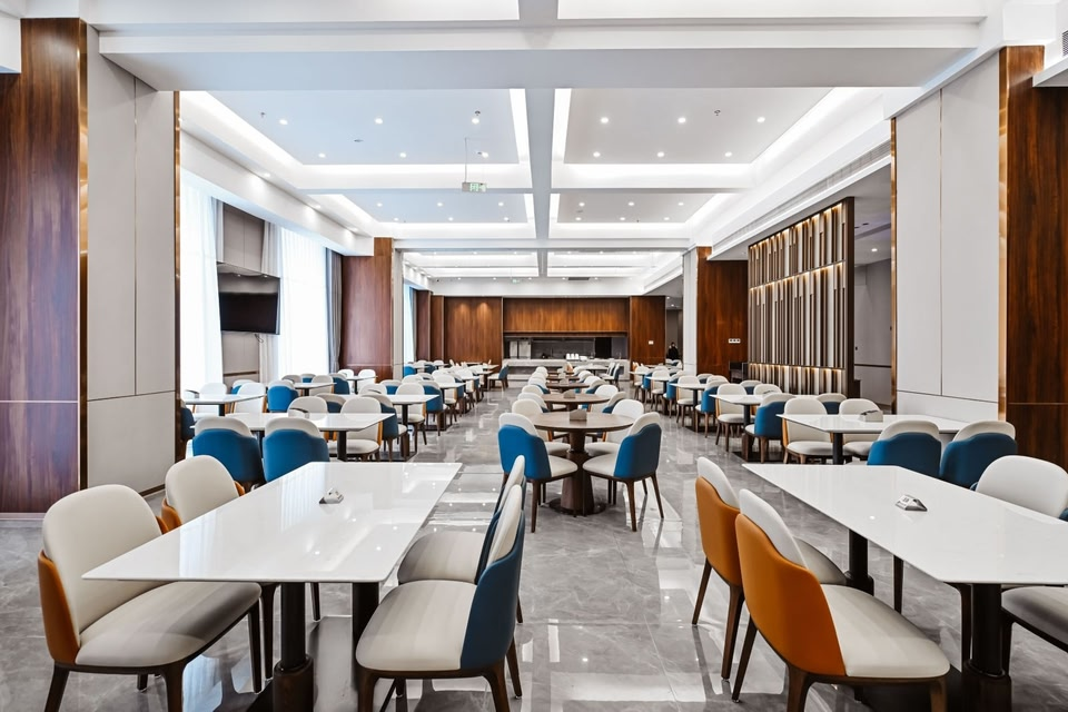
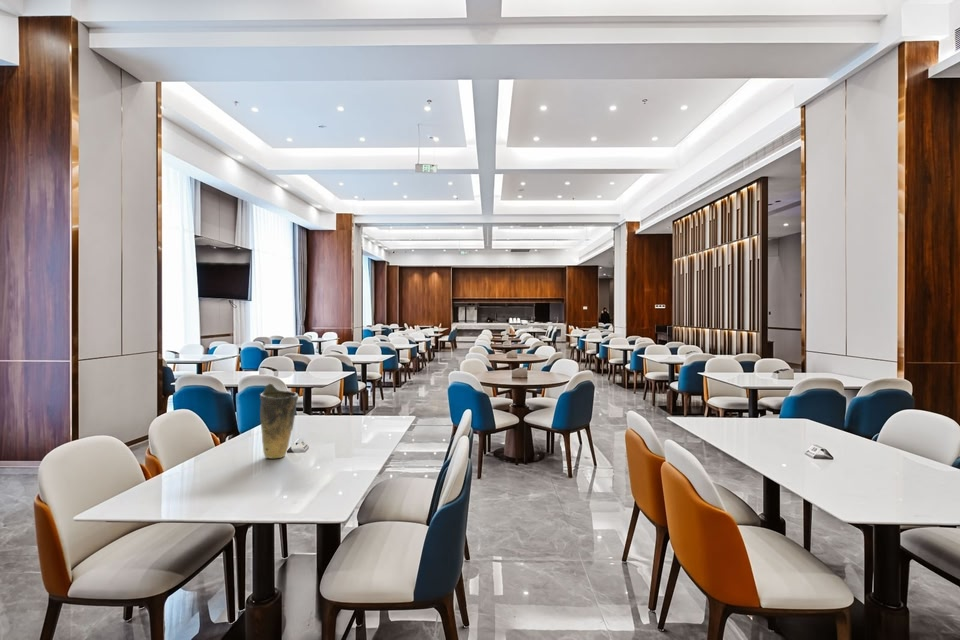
+ vase [259,382,299,460]
